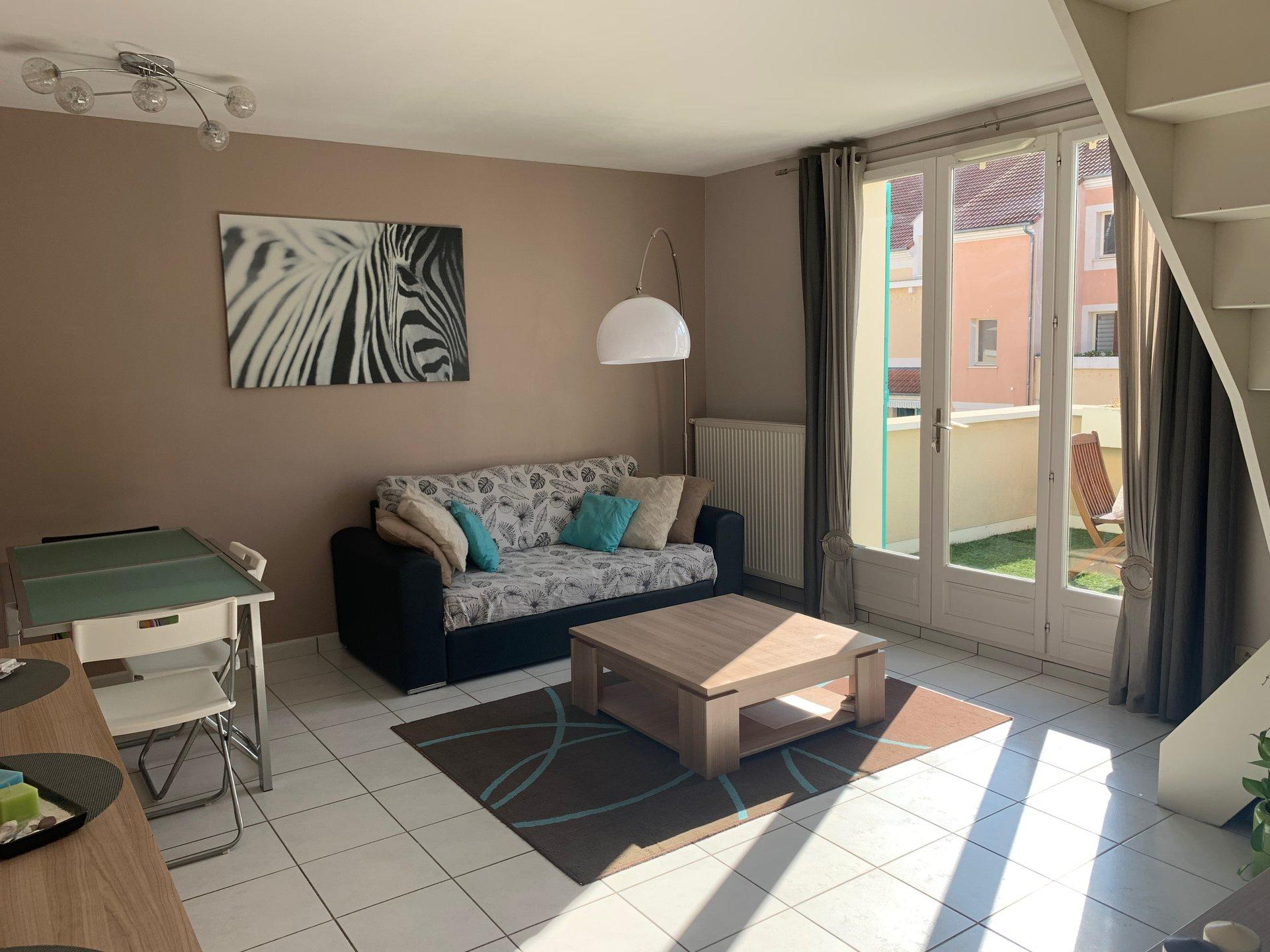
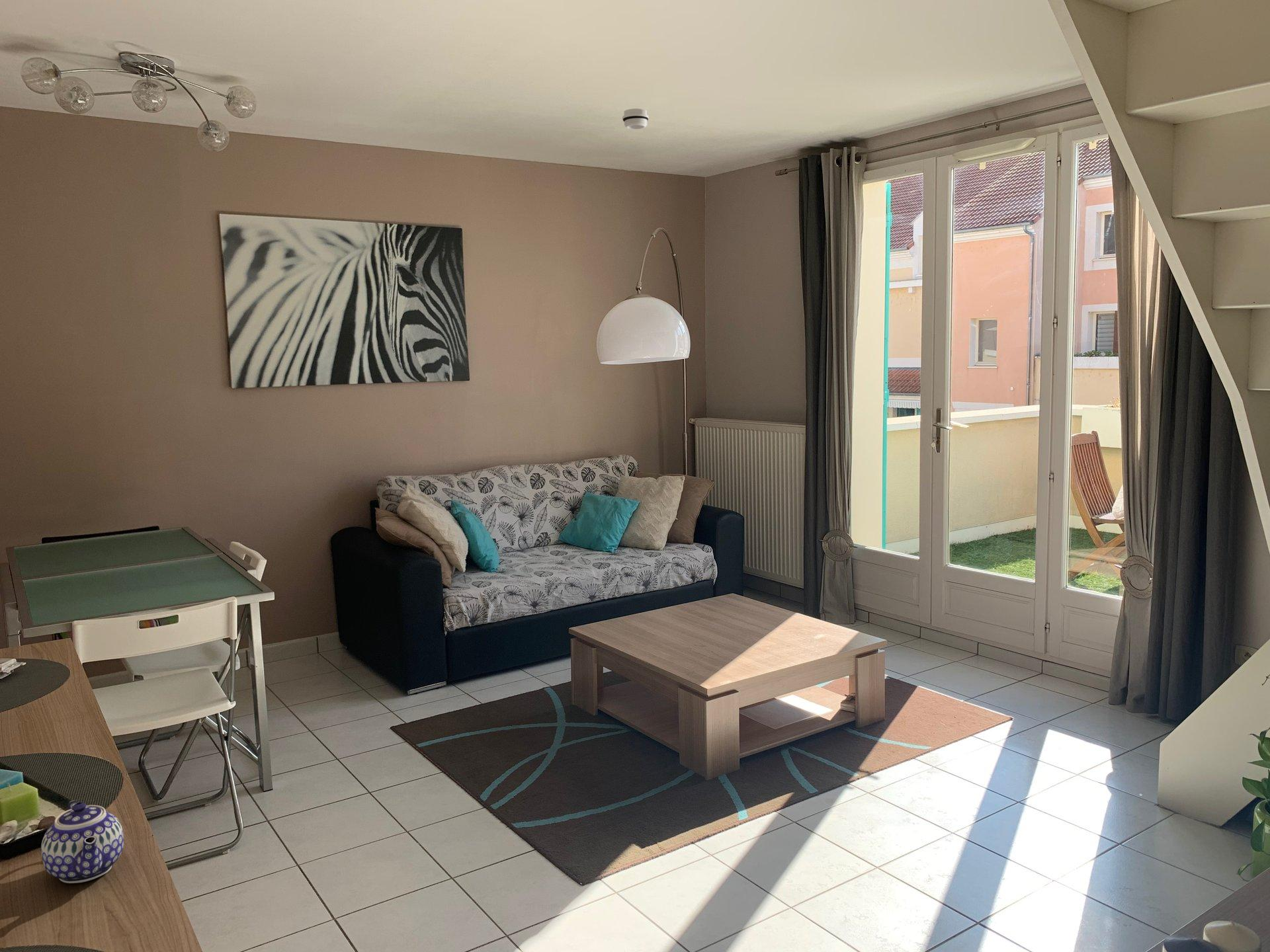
+ smoke detector [622,108,650,130]
+ teapot [41,800,124,884]
